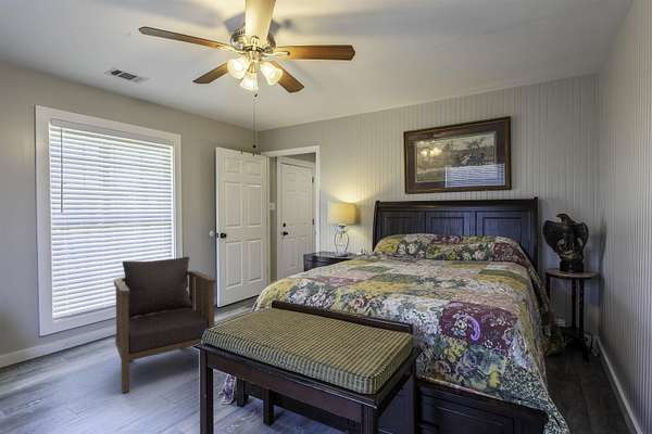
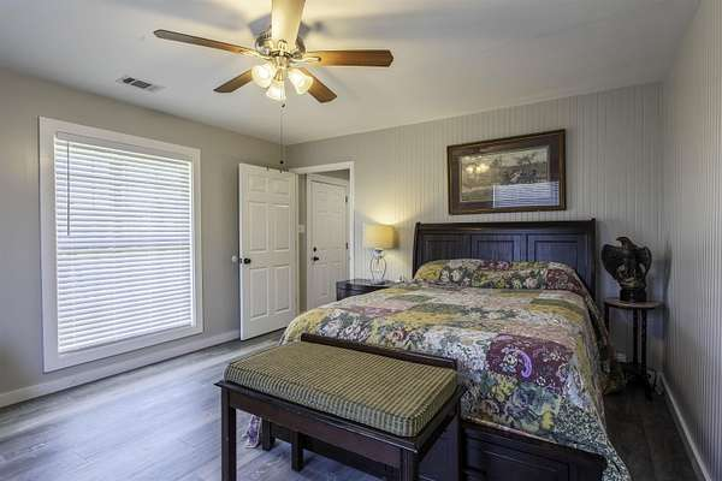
- armchair [113,256,217,394]
